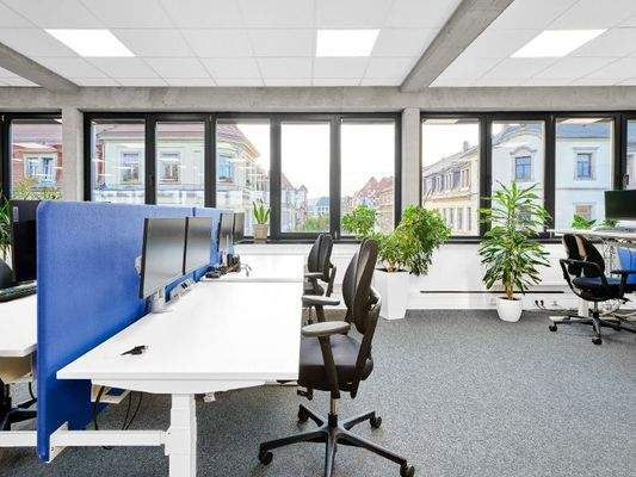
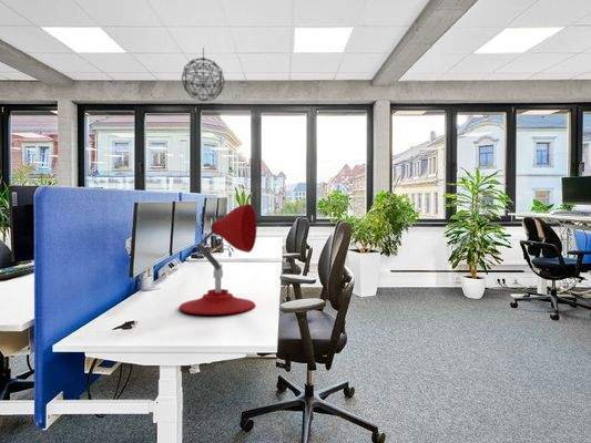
+ pendant light [181,47,226,102]
+ desk lamp [177,203,257,316]
